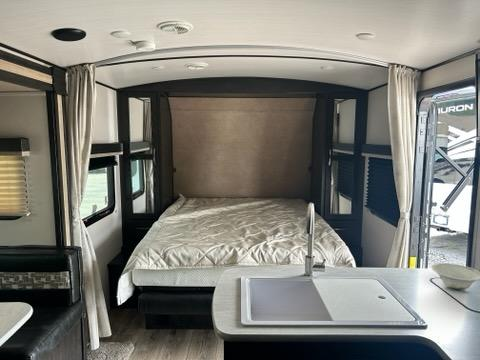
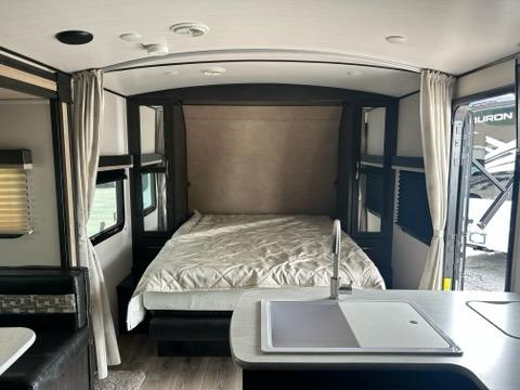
- bowl [430,262,480,290]
